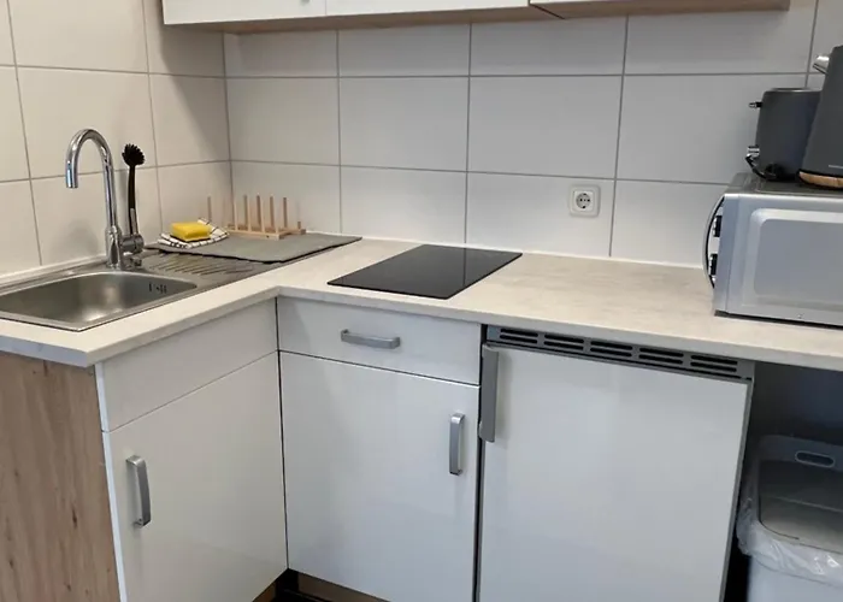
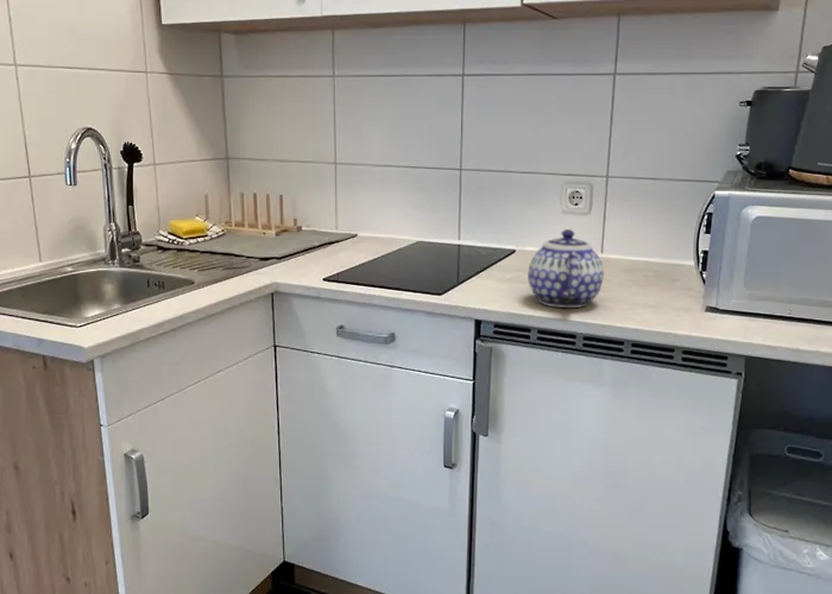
+ teapot [527,228,605,309]
